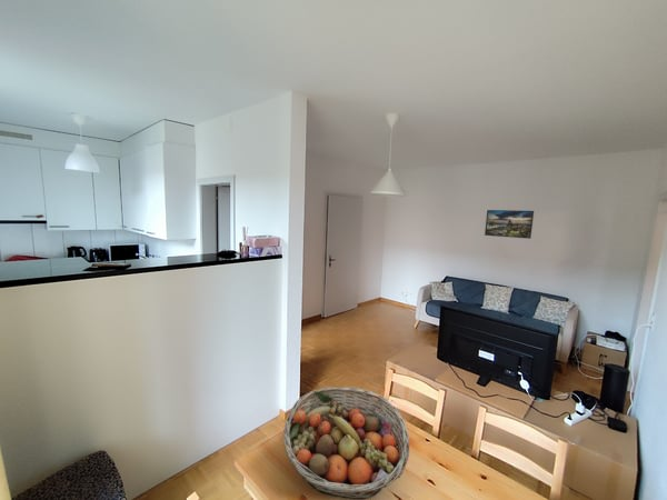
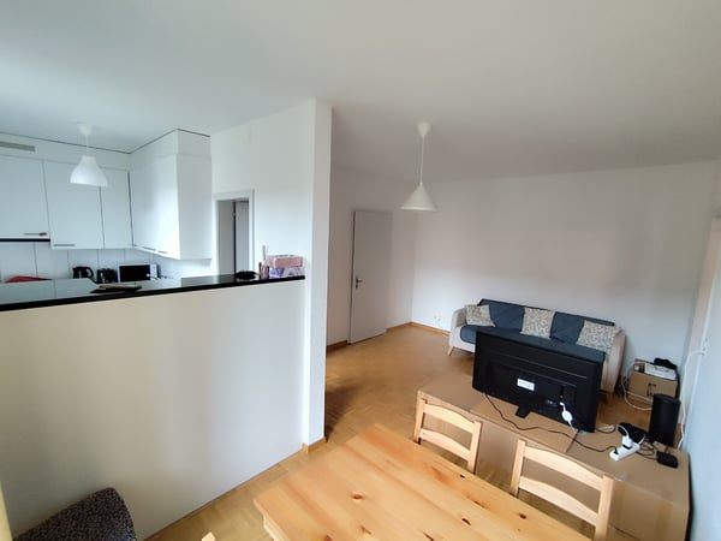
- fruit basket [282,386,410,500]
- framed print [484,209,535,240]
